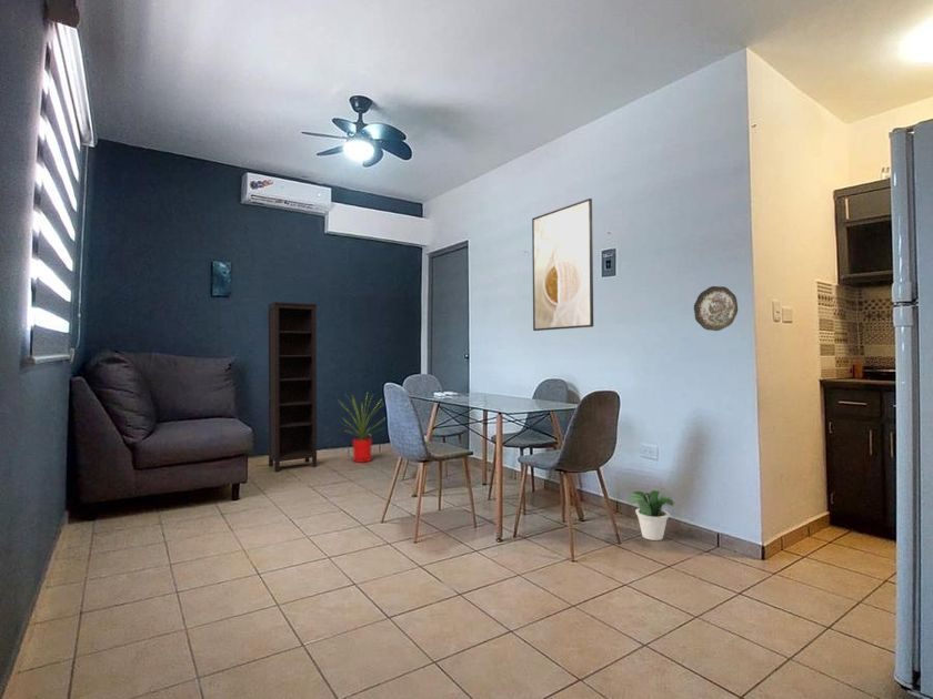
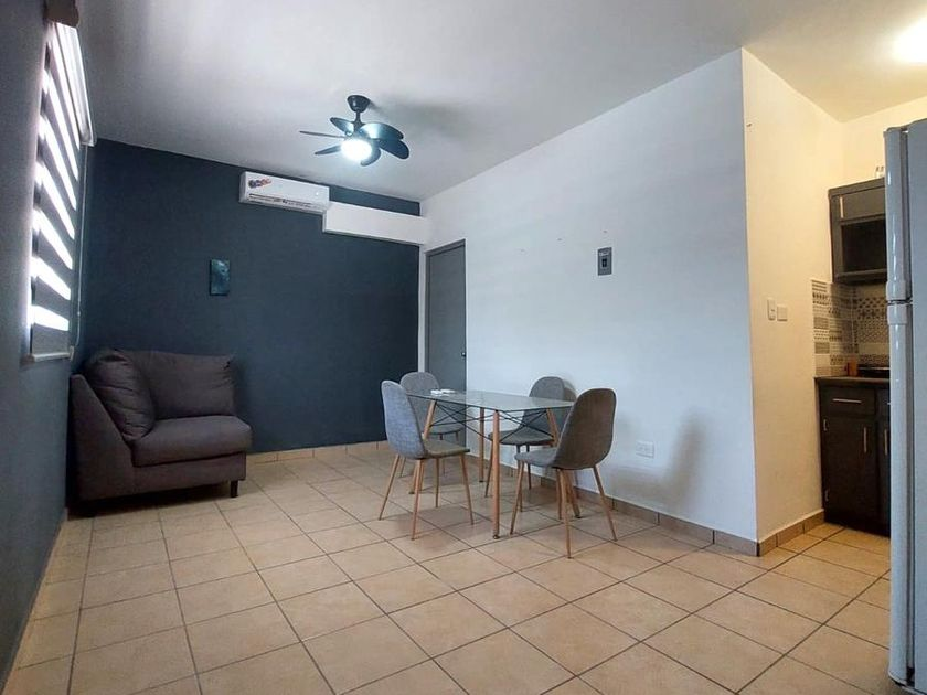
- house plant [337,393,385,464]
- potted plant [628,489,676,541]
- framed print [531,197,594,332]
- bookcase [267,301,318,473]
- decorative plate [693,285,739,332]
